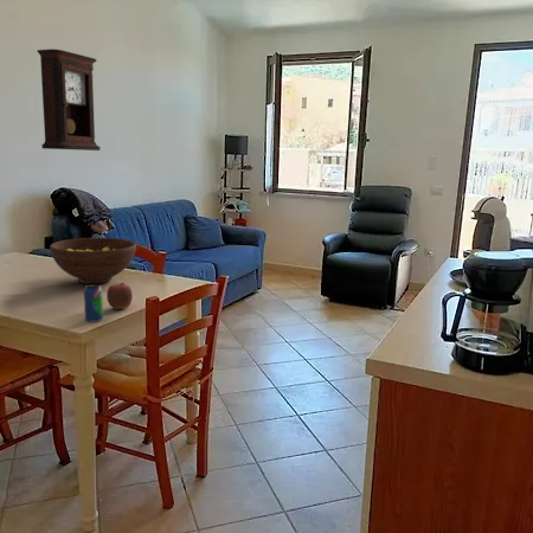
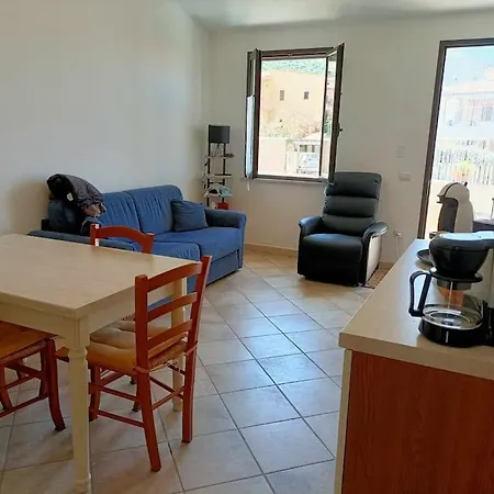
- pendulum clock [36,49,102,152]
- apple [105,281,134,310]
- beverage can [83,283,104,323]
- fruit bowl [49,237,137,284]
